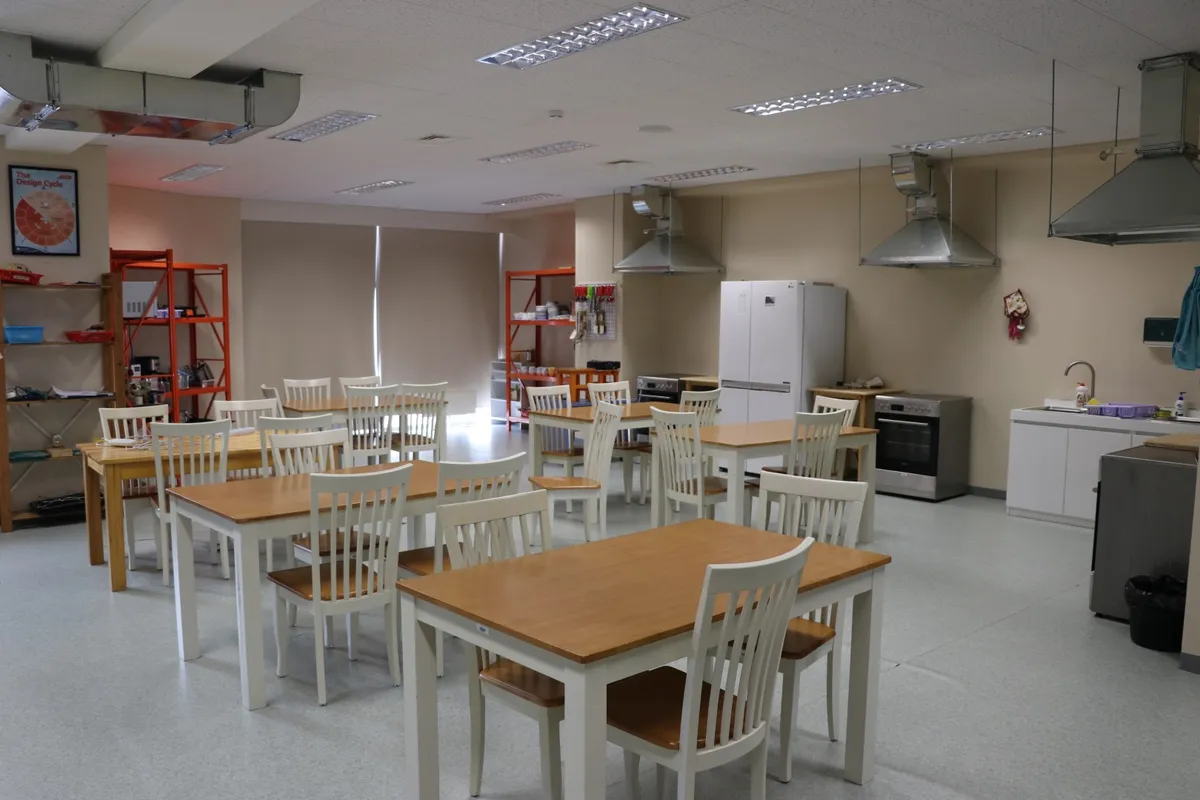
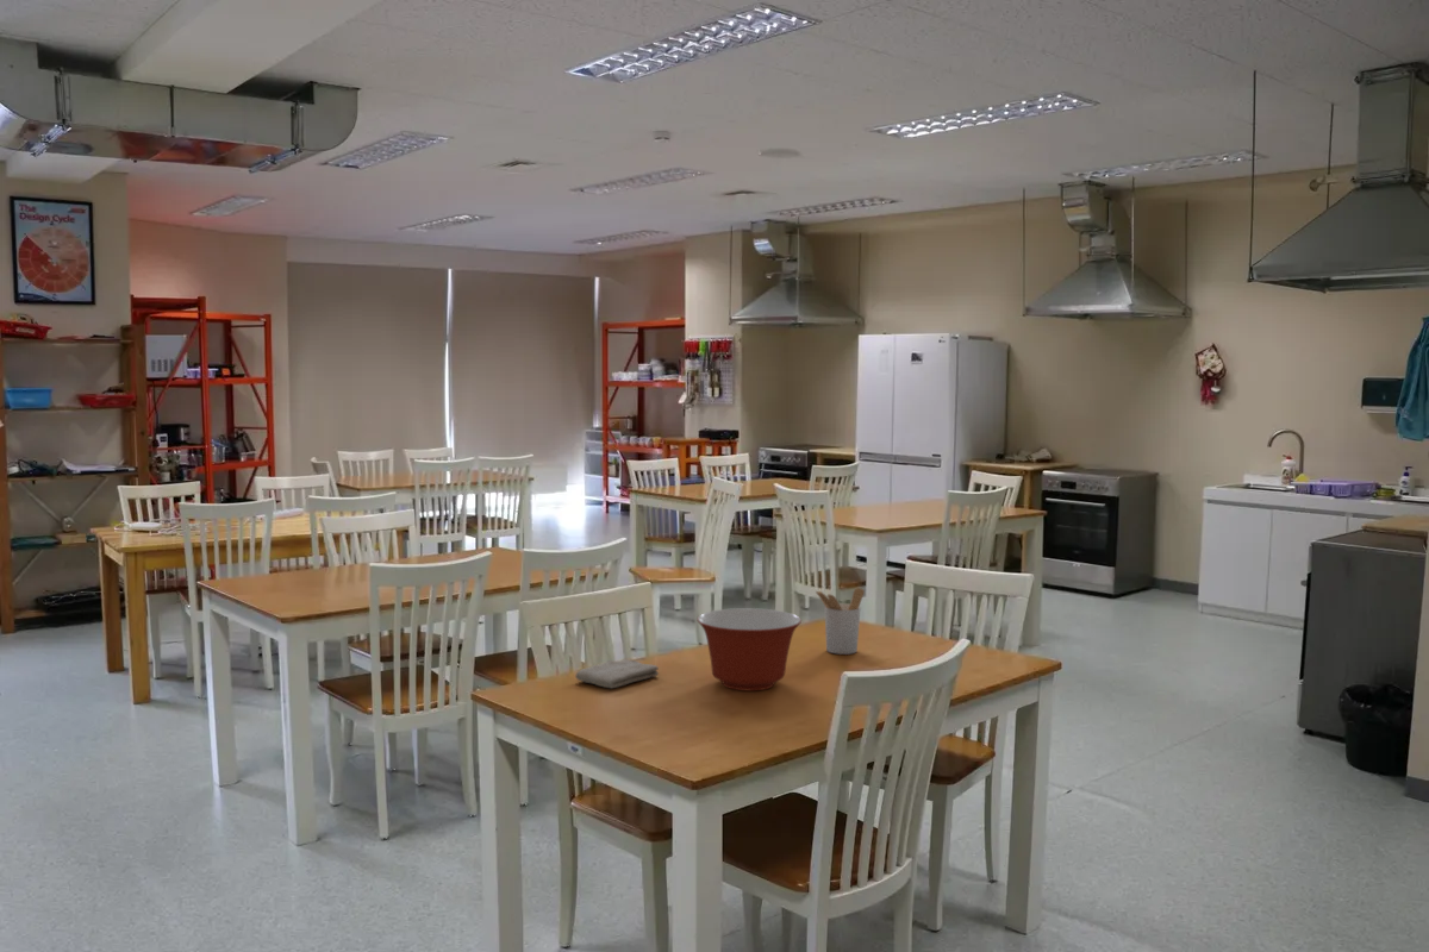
+ utensil holder [815,587,866,656]
+ mixing bowl [695,607,803,693]
+ washcloth [574,658,660,689]
